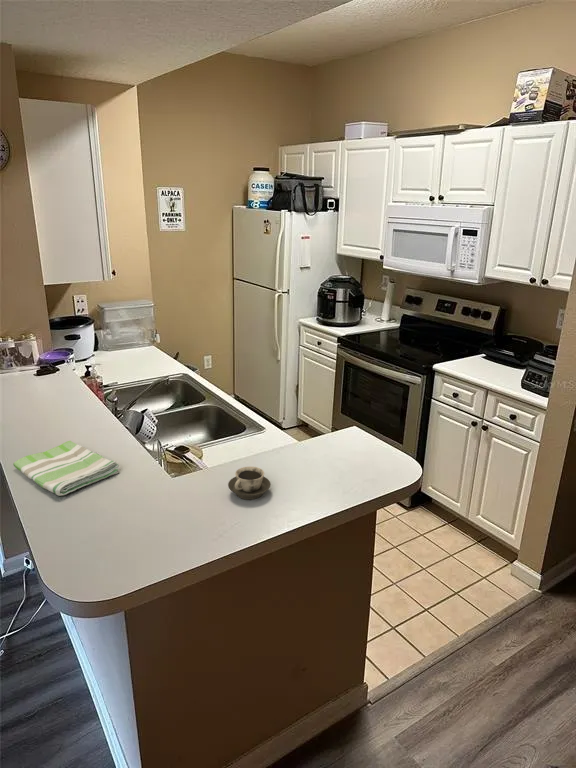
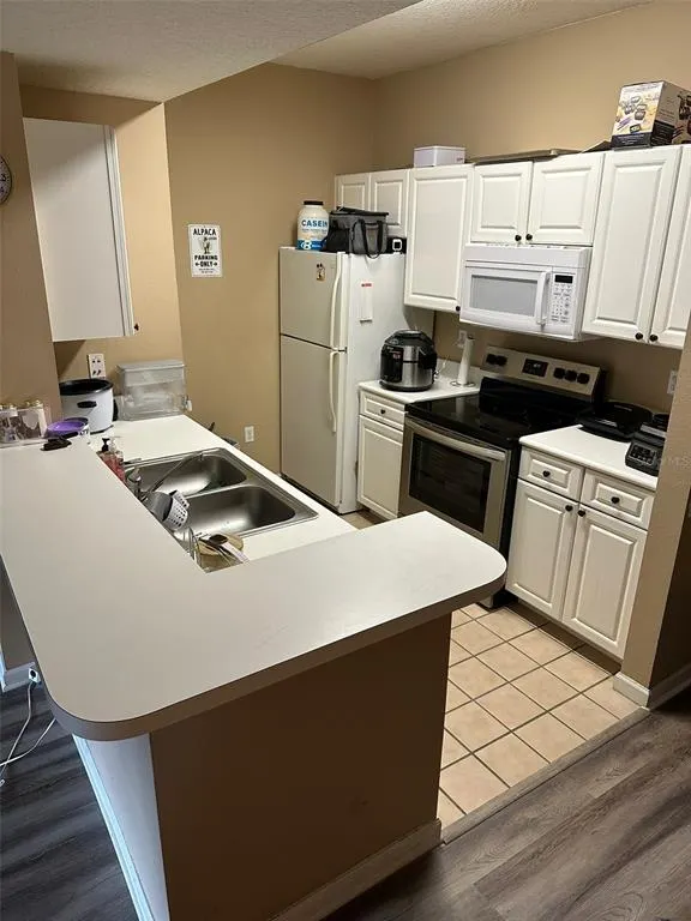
- cup [227,465,272,501]
- dish towel [12,440,121,497]
